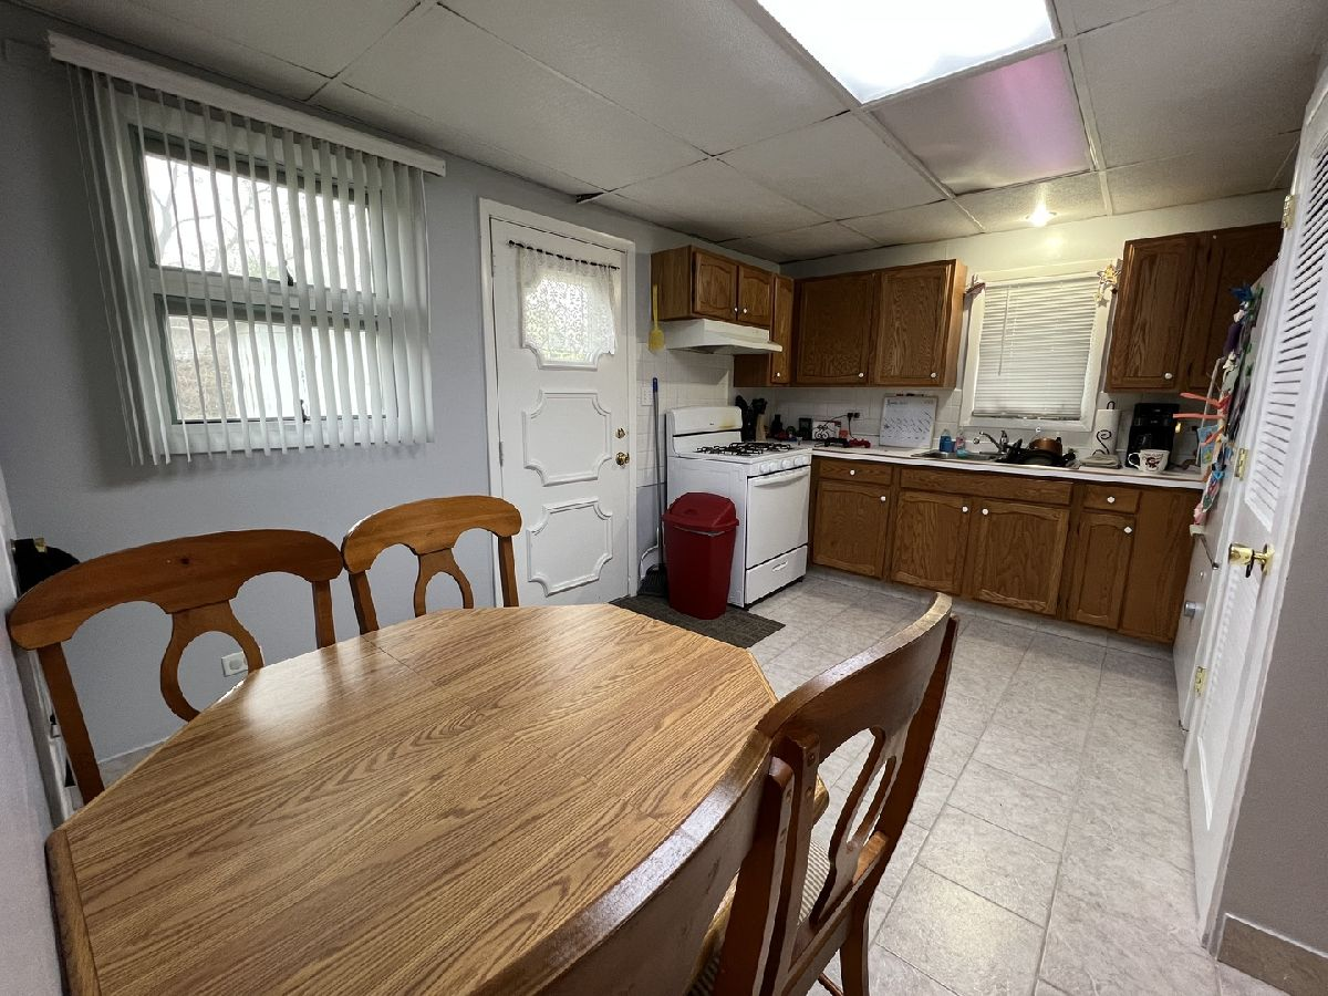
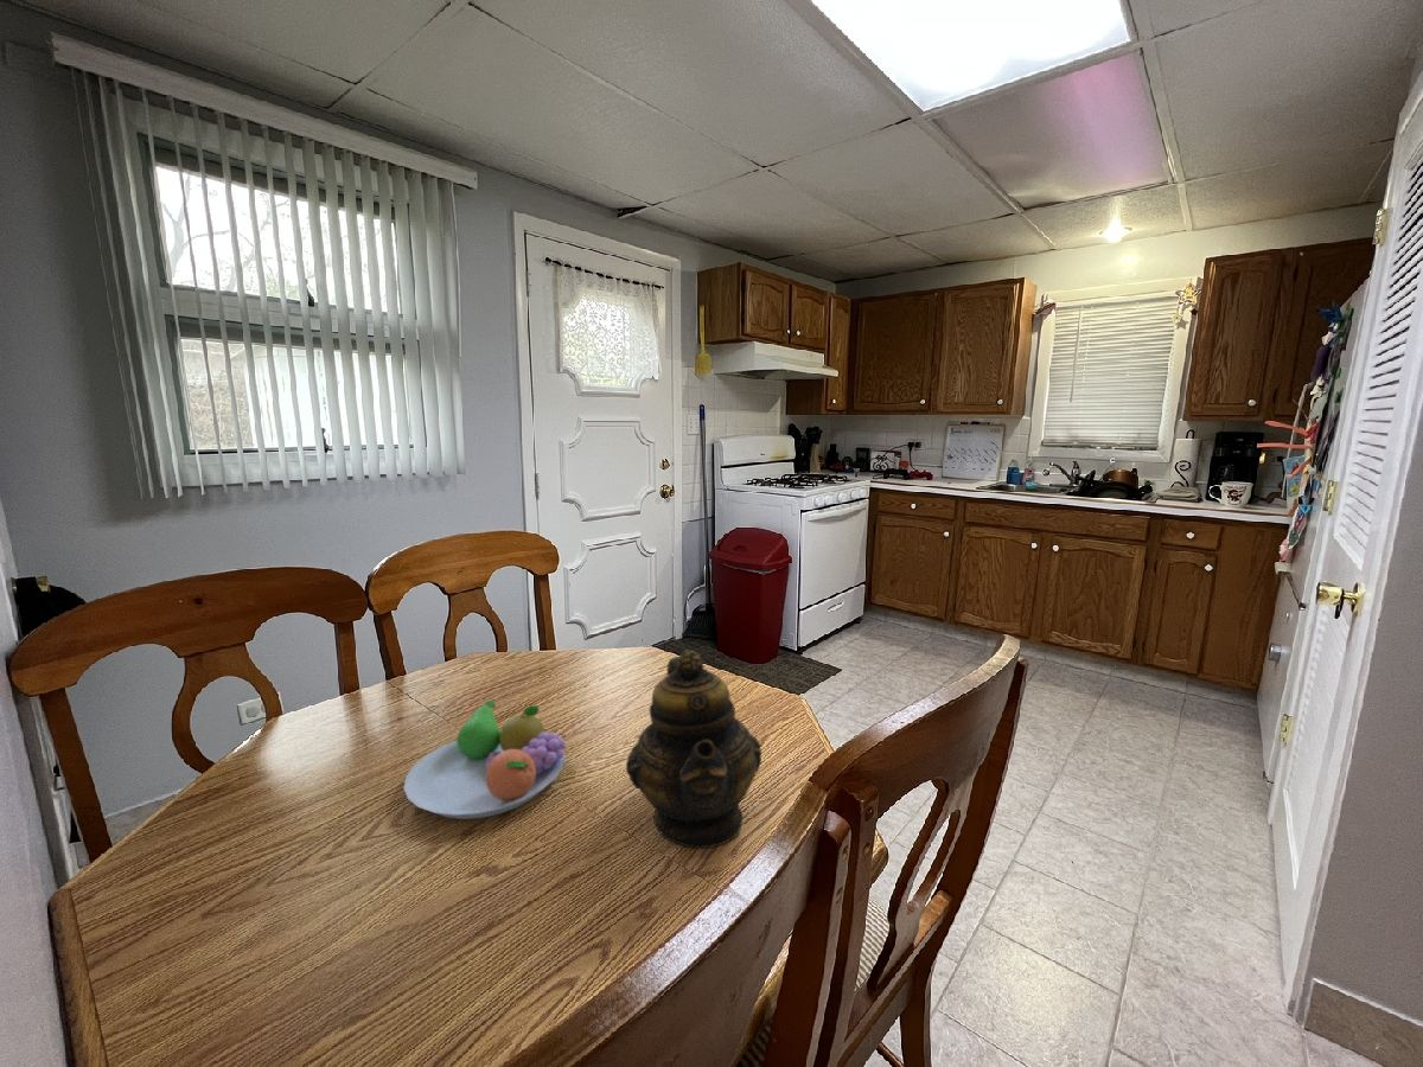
+ teapot [625,648,762,849]
+ fruit bowl [403,698,567,820]
